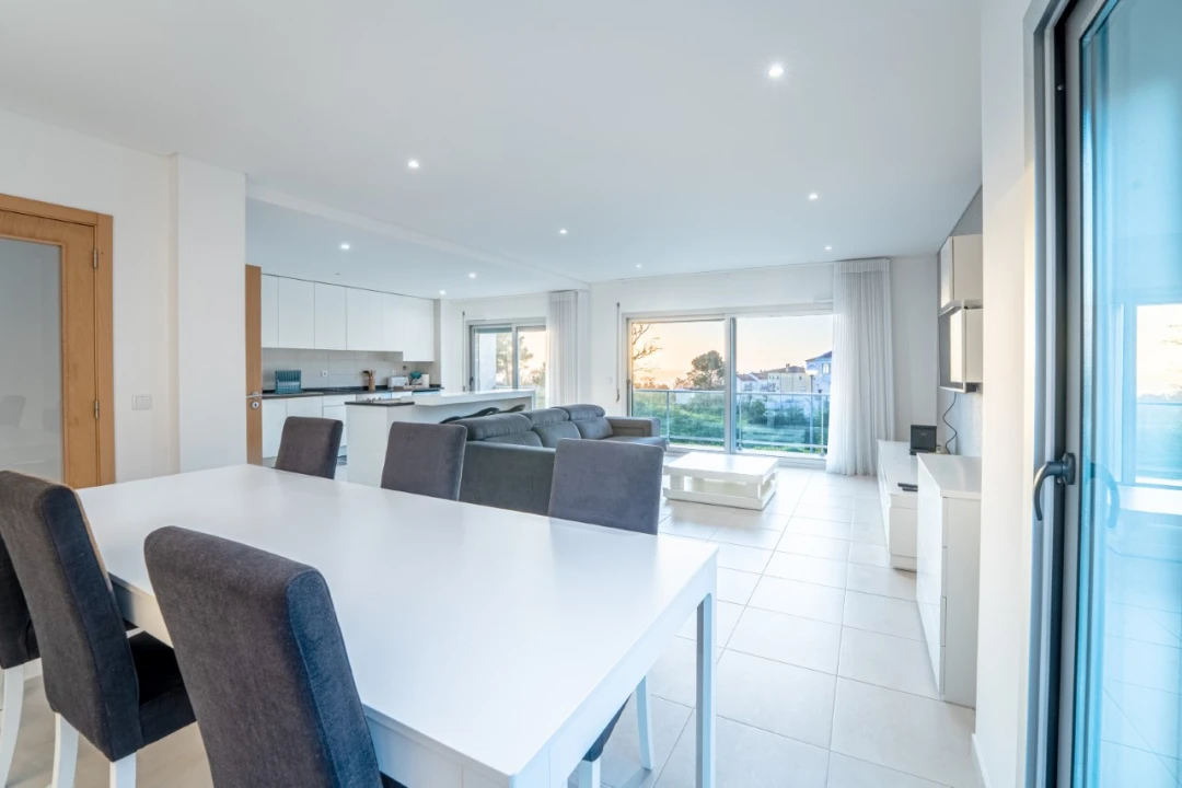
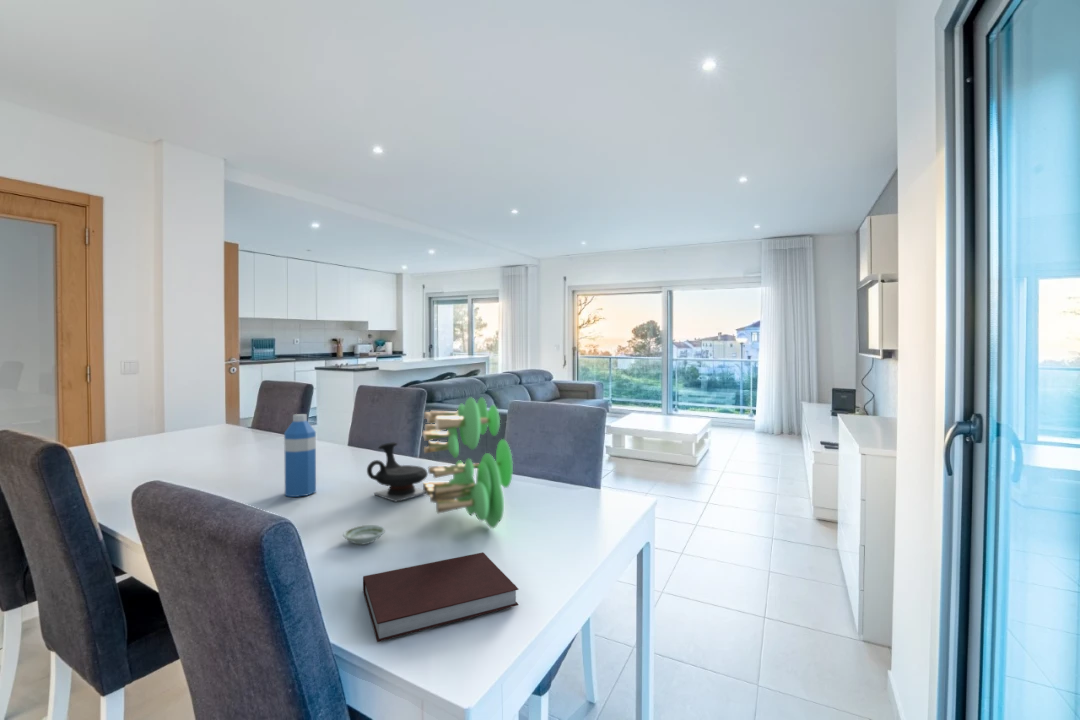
+ saucer [342,524,386,546]
+ water bottle [283,413,317,498]
+ plant [422,396,514,529]
+ notebook [362,551,520,643]
+ teapot [366,441,429,503]
